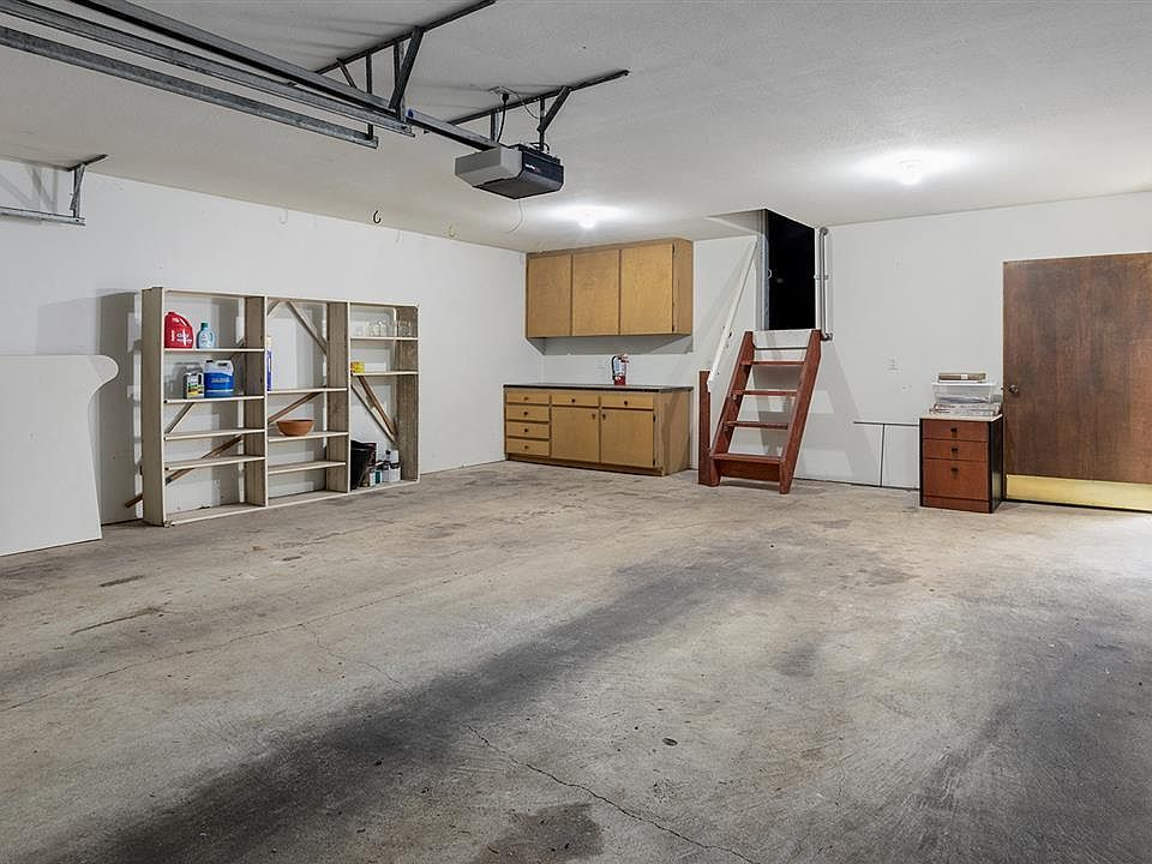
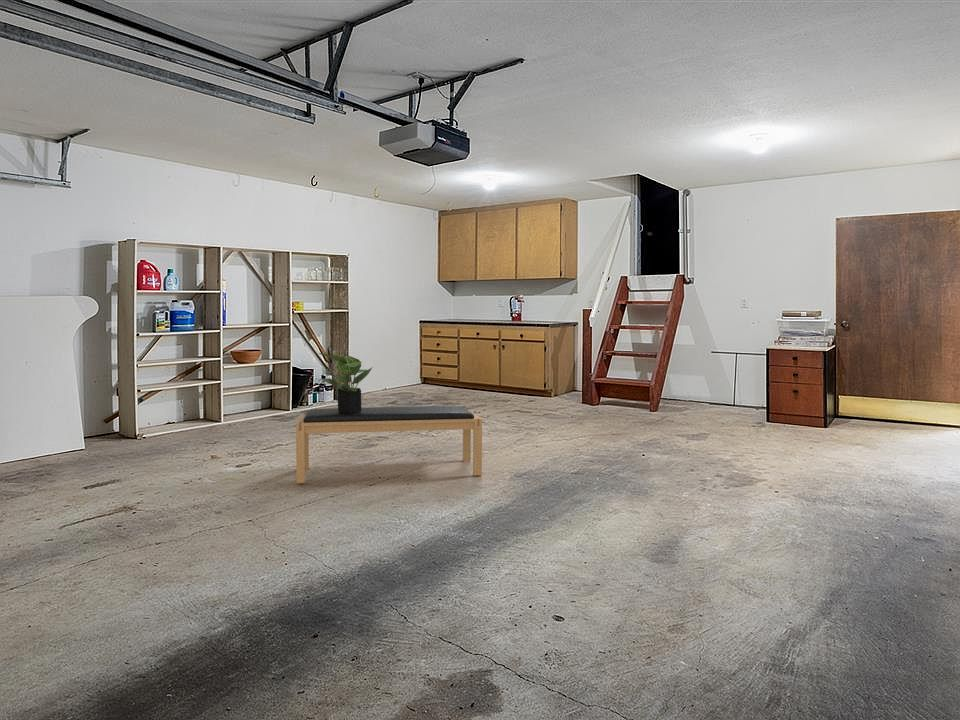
+ potted plant [318,352,374,413]
+ bench [295,405,483,484]
